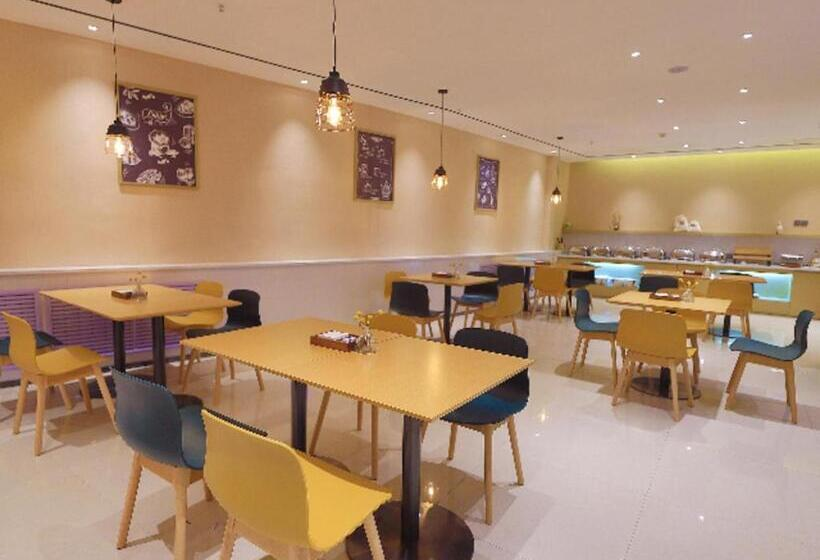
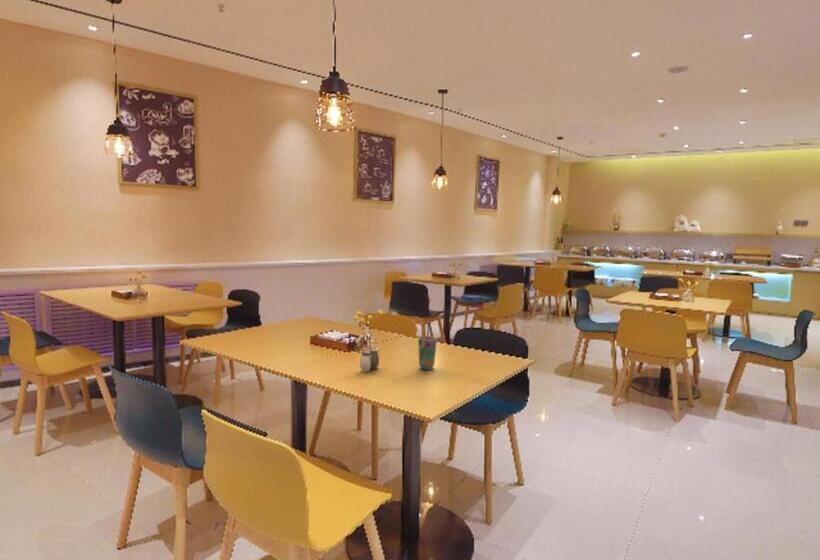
+ cup [417,323,438,371]
+ salt and pepper shaker [359,348,380,372]
